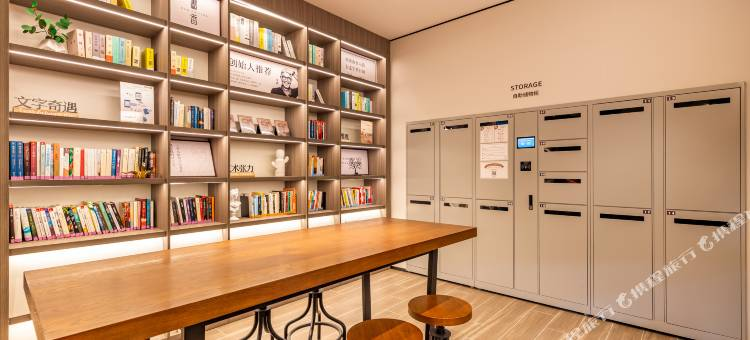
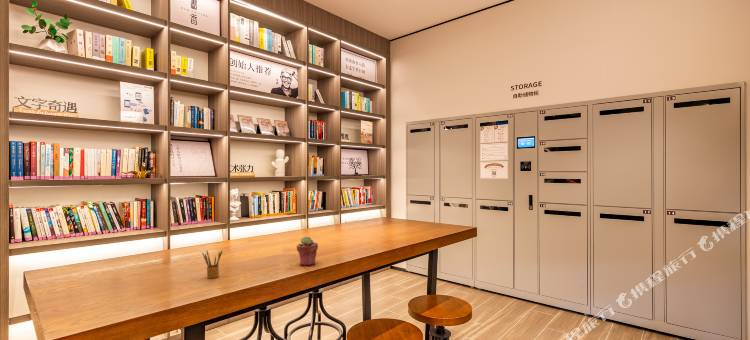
+ potted succulent [296,236,319,266]
+ pencil box [201,249,223,279]
